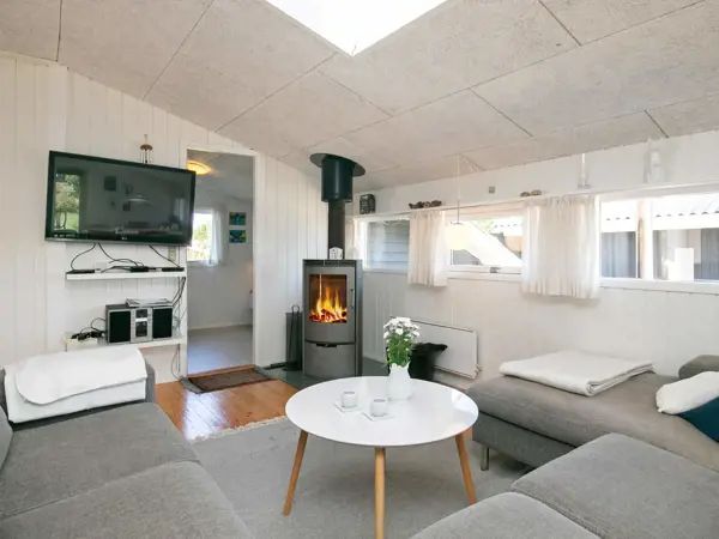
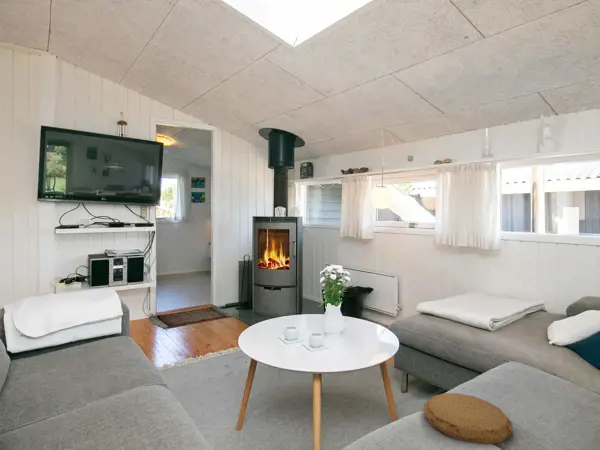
+ cushion [423,392,513,446]
